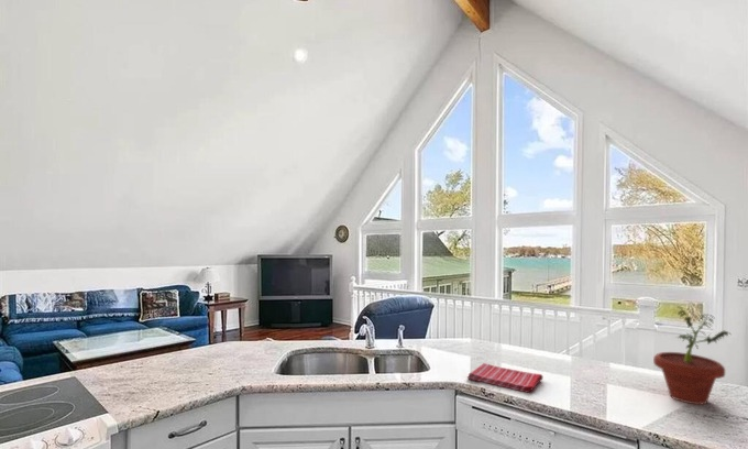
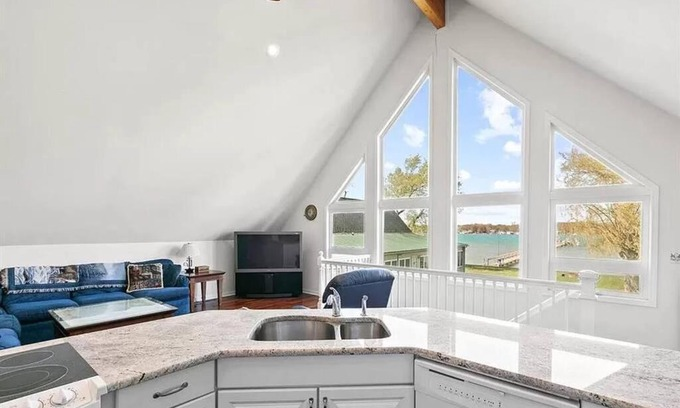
- potted plant [652,306,730,406]
- dish towel [466,362,543,394]
